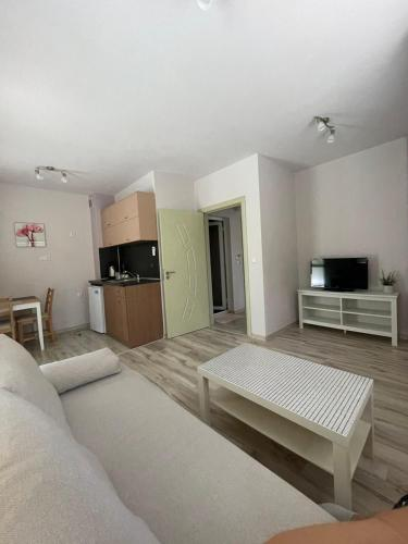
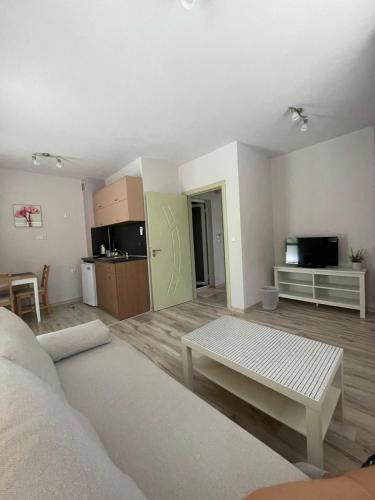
+ wastebasket [258,285,280,310]
